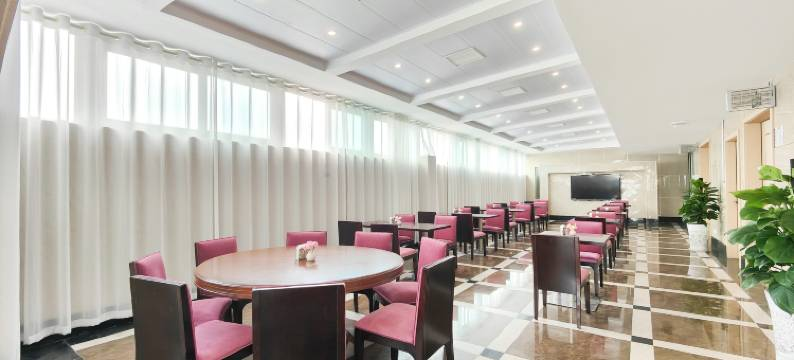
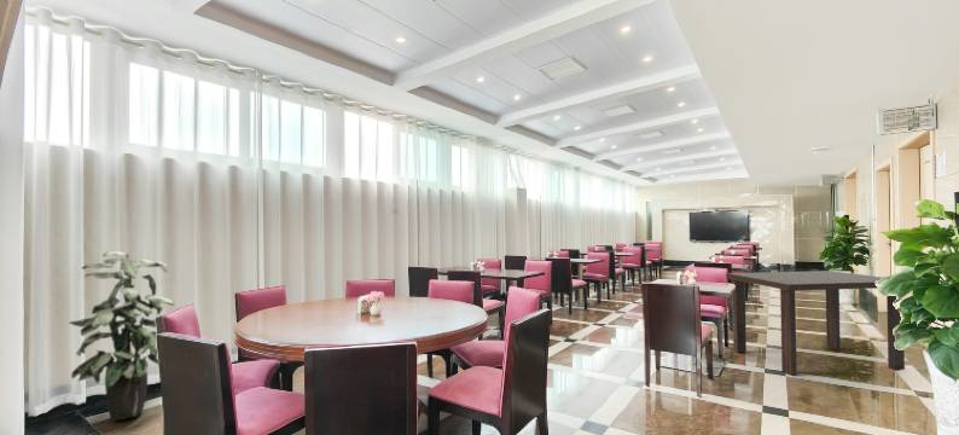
+ indoor plant [66,250,176,422]
+ dining table [725,269,906,376]
